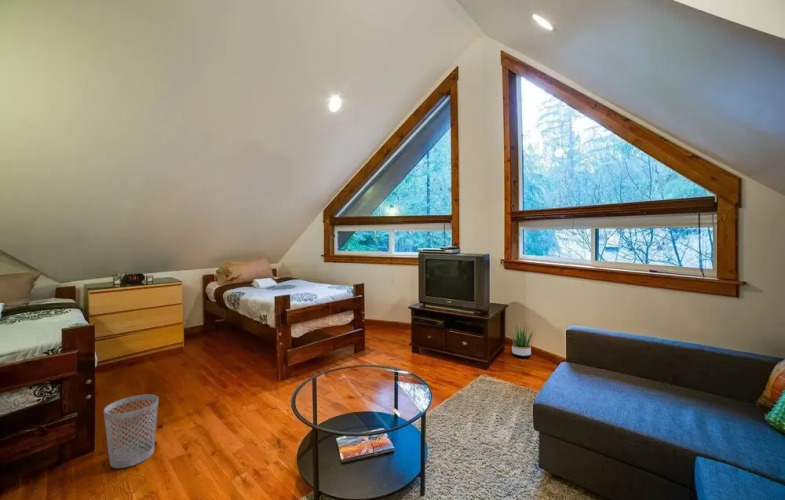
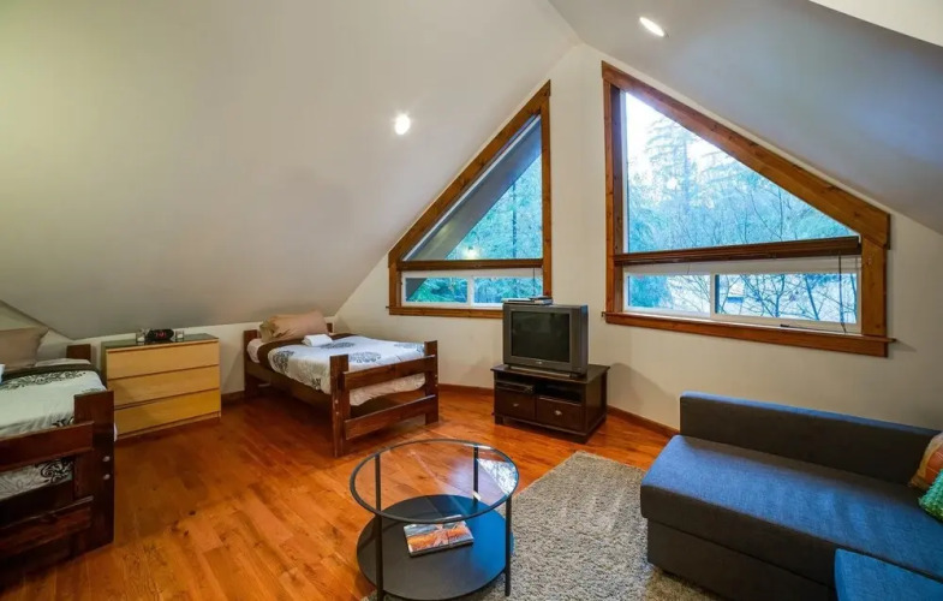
- potted plant [506,323,535,358]
- wastebasket [103,394,160,469]
